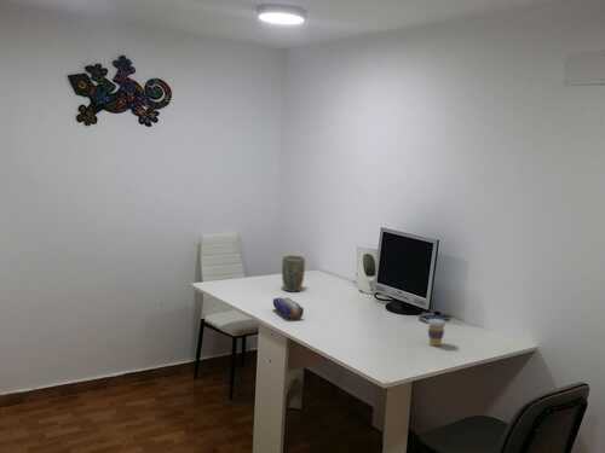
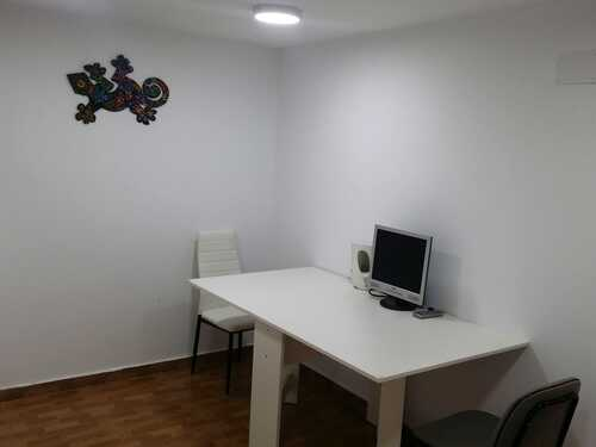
- pencil case [272,296,305,320]
- plant pot [281,254,306,292]
- coffee cup [426,318,448,347]
